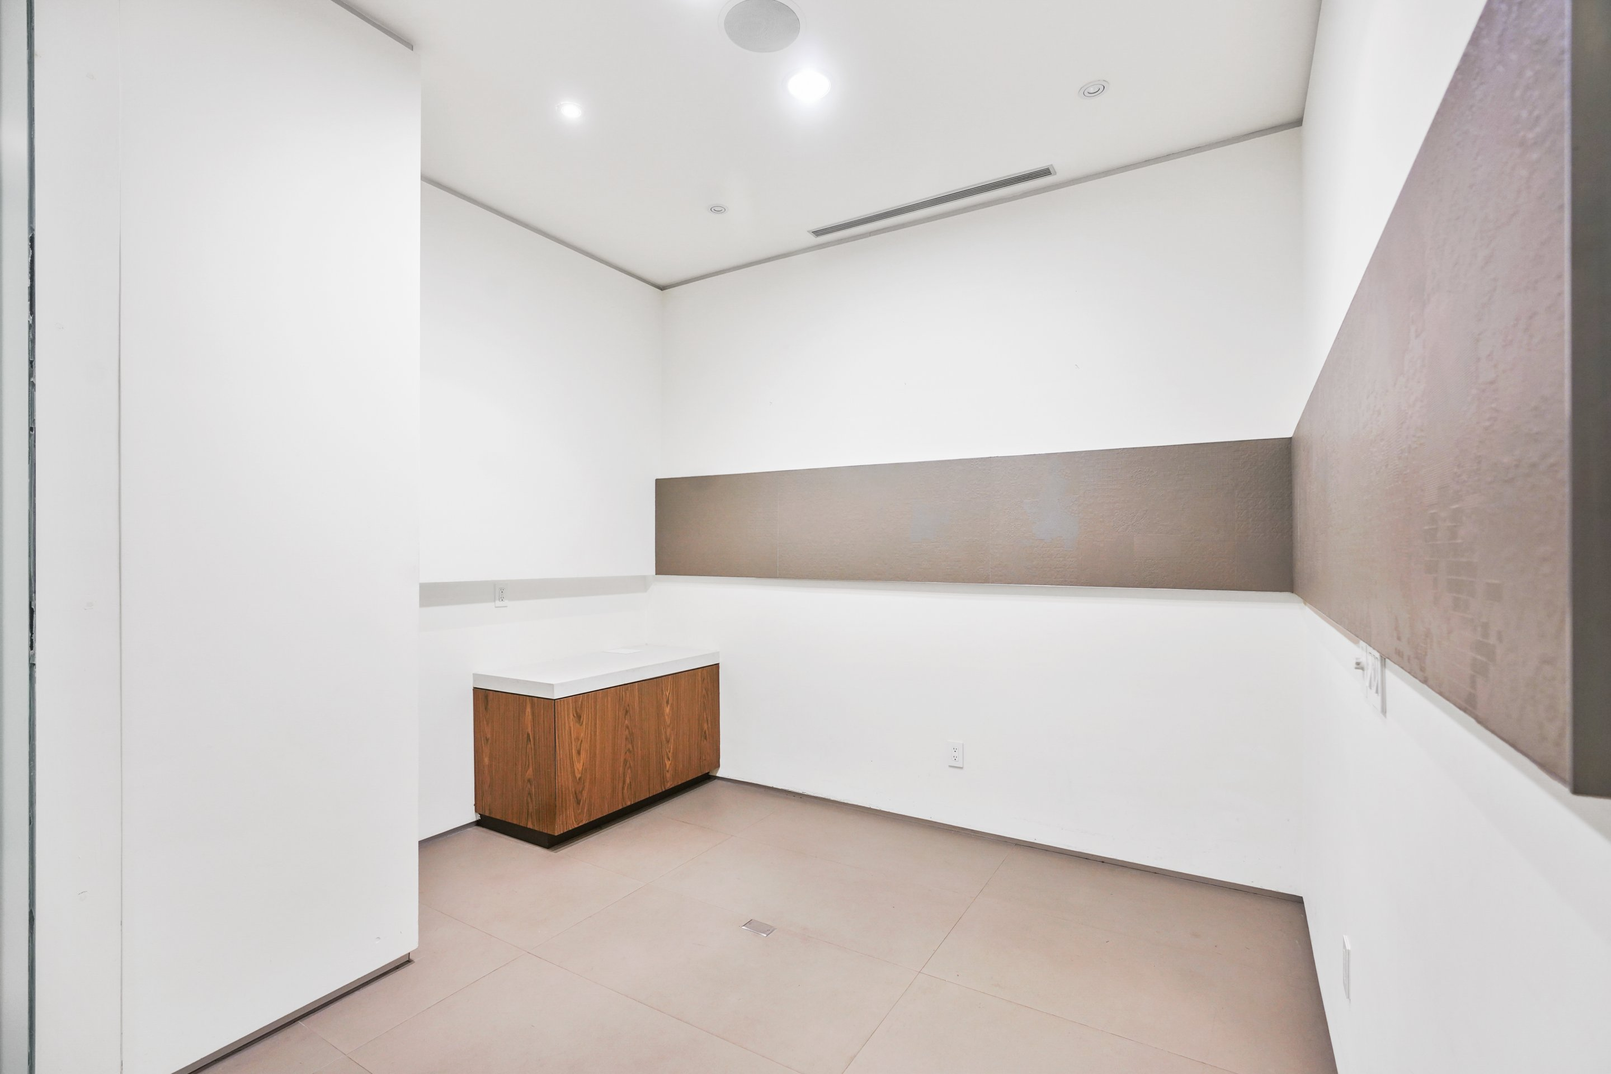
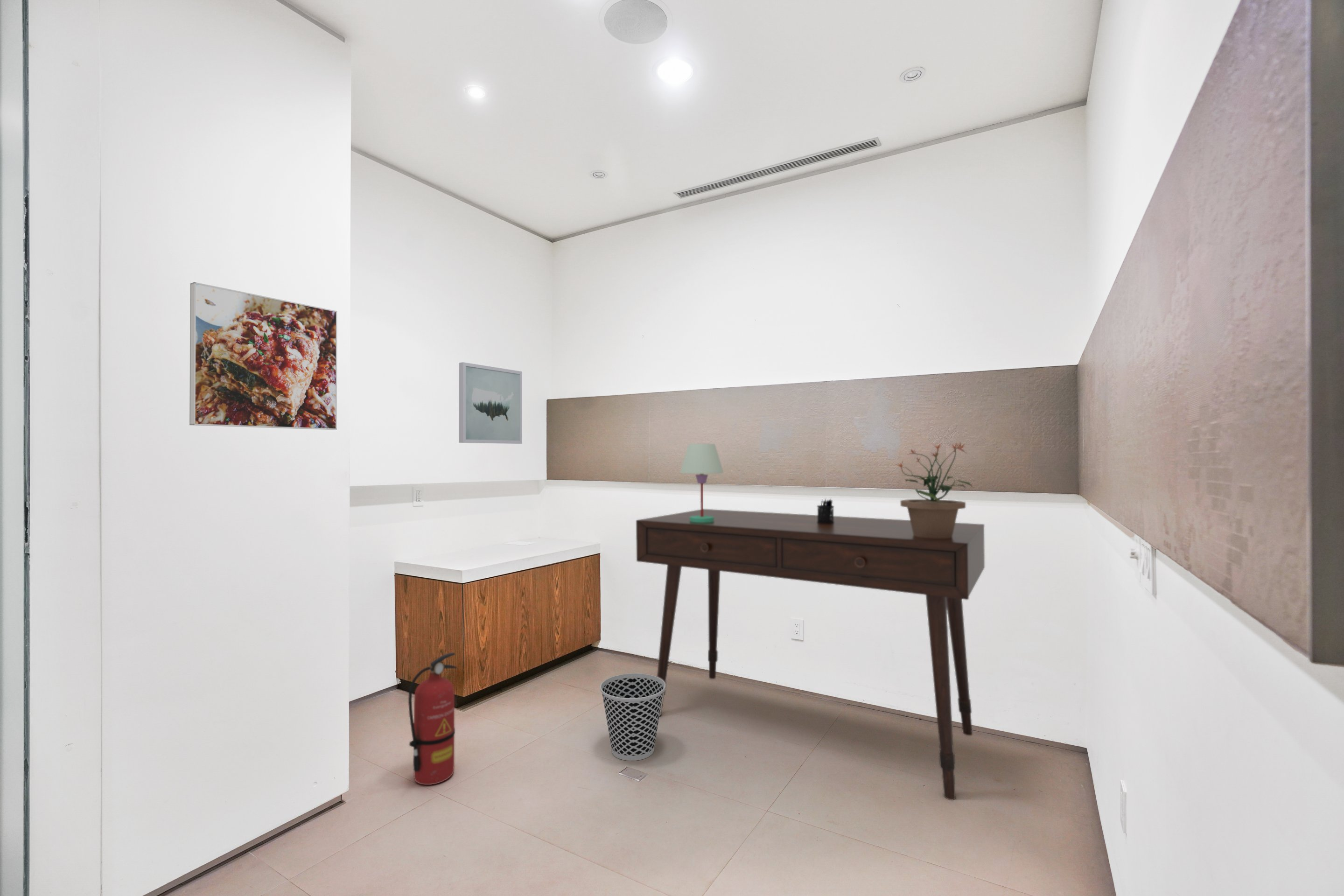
+ fire extinguisher [408,652,458,785]
+ desk [636,509,985,801]
+ wastebasket [600,673,665,761]
+ potted plant [896,441,973,539]
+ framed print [189,281,337,430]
+ wall art [458,362,523,444]
+ table lamp [679,443,724,523]
+ pen holder [816,497,835,523]
